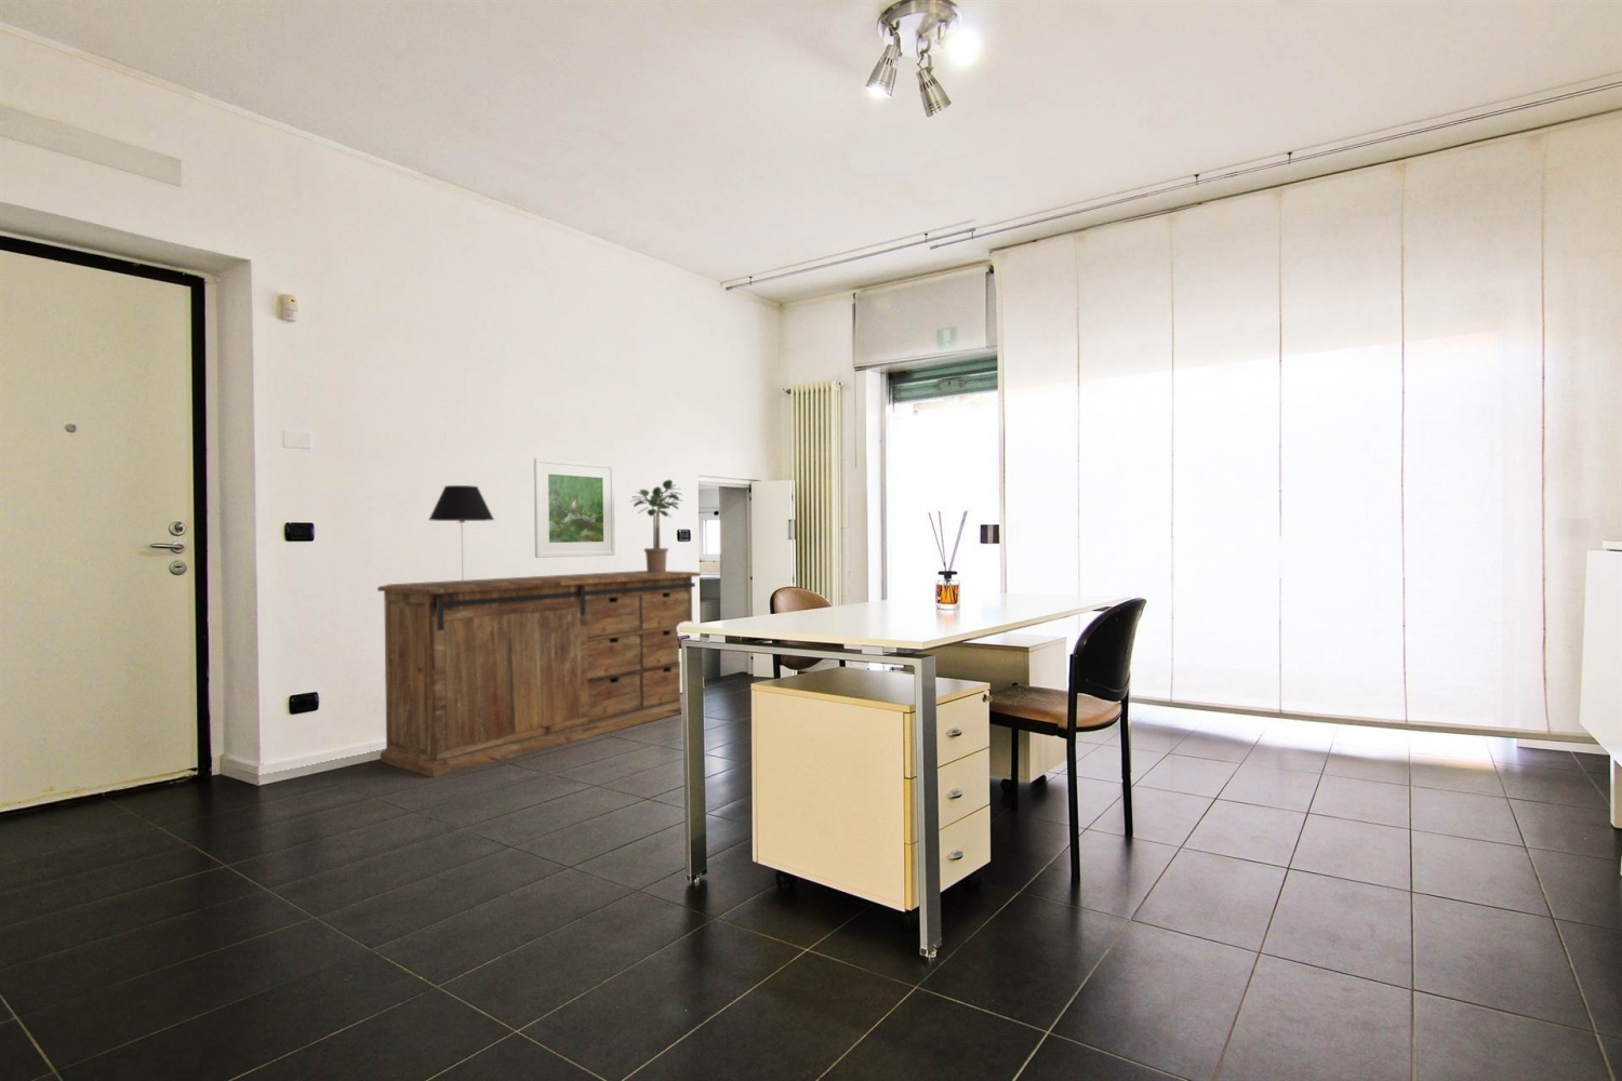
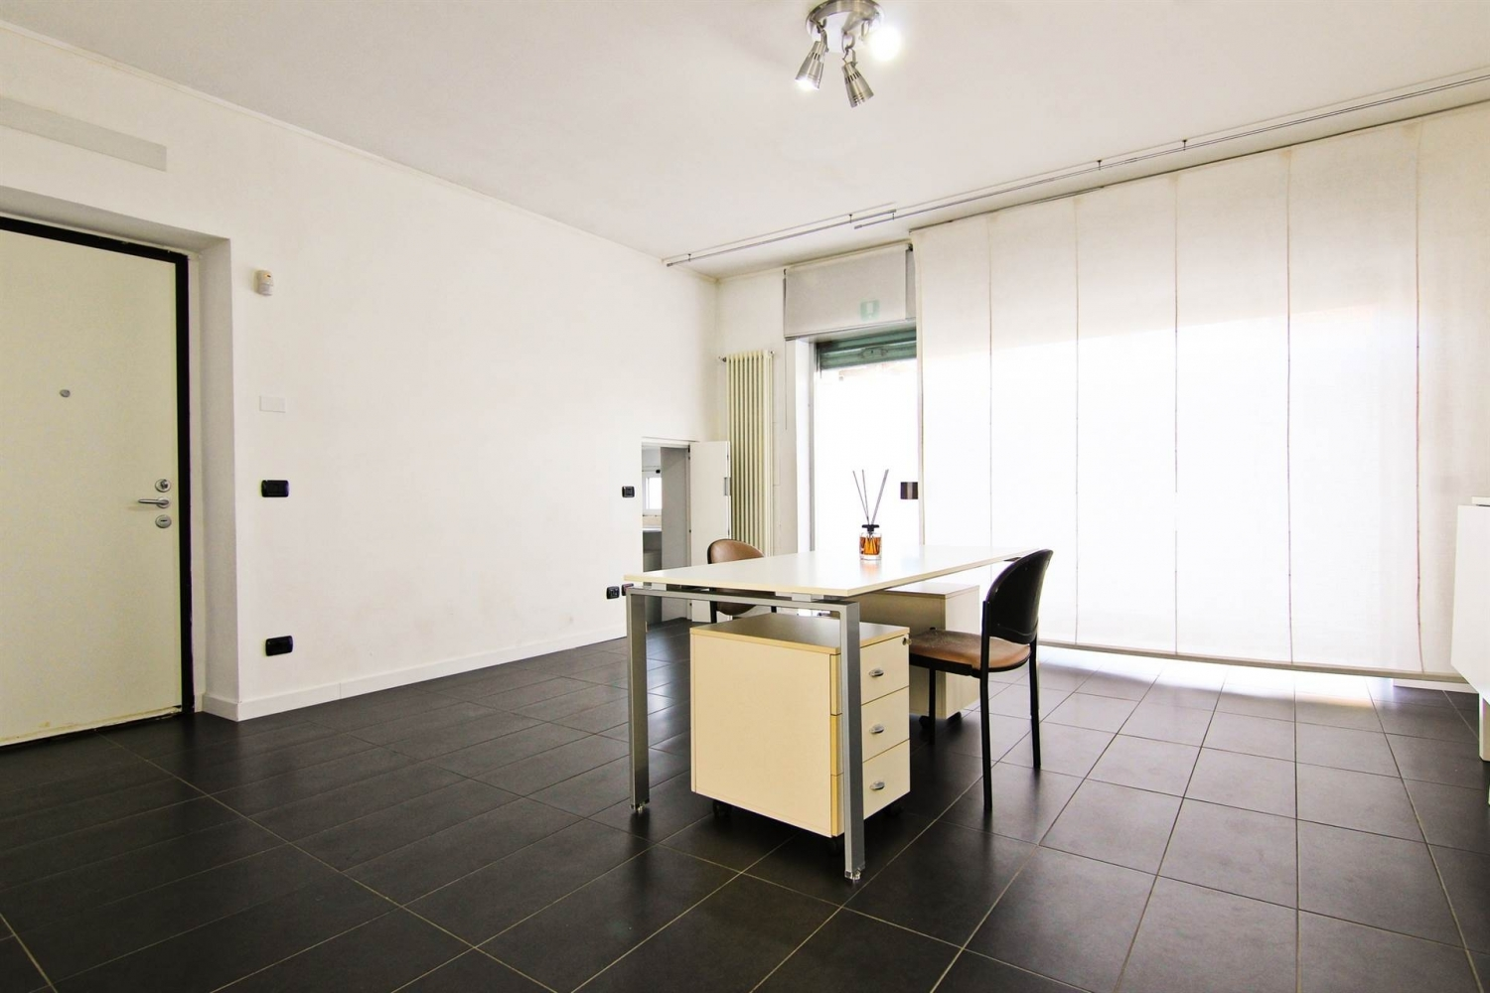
- potted plant [629,479,683,573]
- sideboard [377,569,702,778]
- table lamp [427,484,495,580]
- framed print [533,457,617,559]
